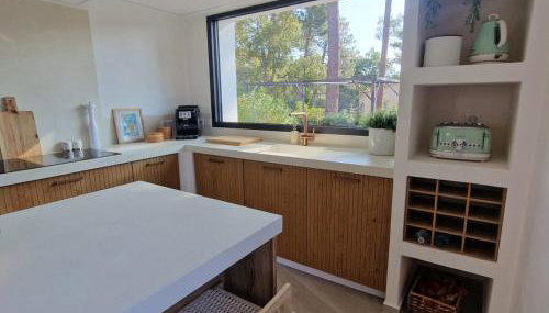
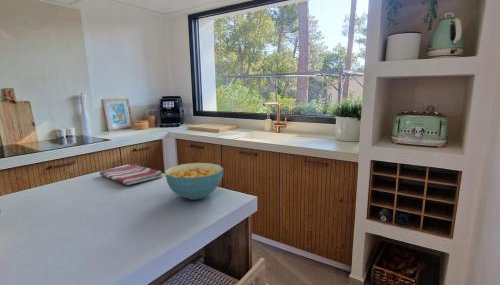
+ dish towel [98,162,164,186]
+ cereal bowl [164,162,224,201]
